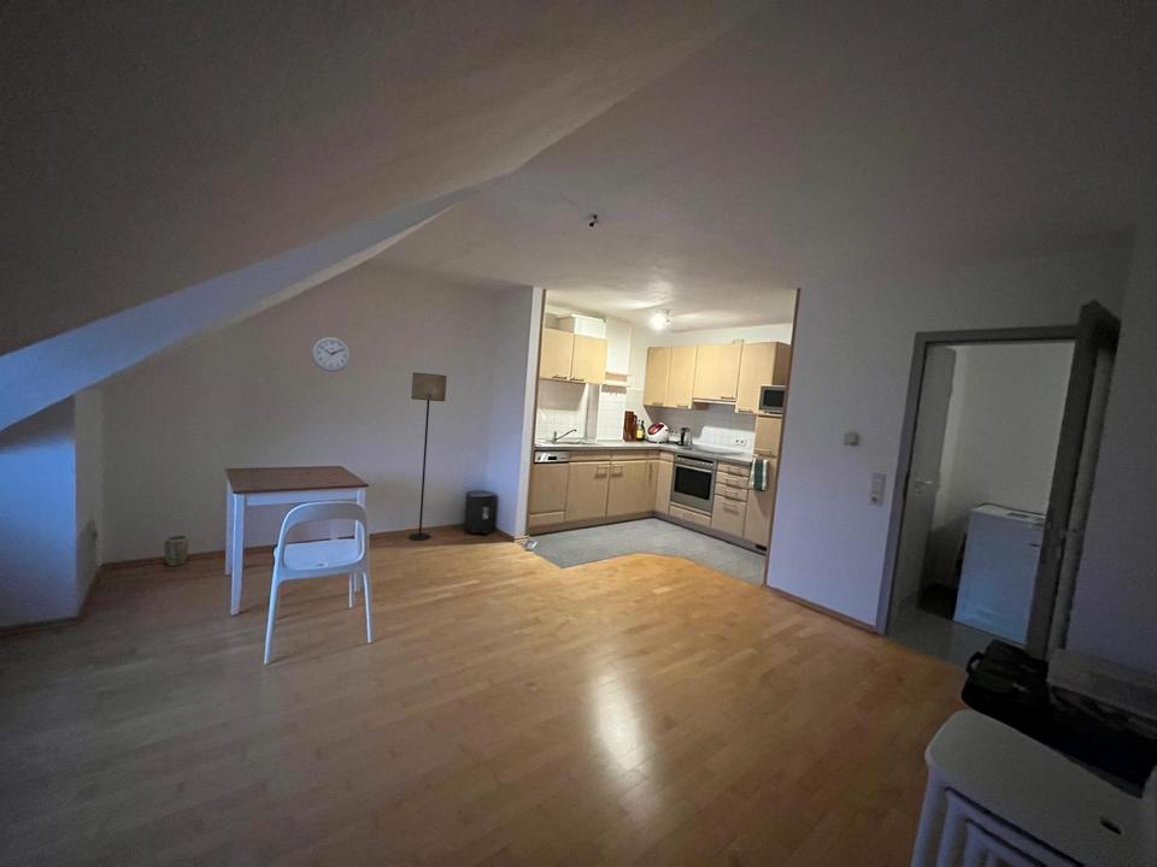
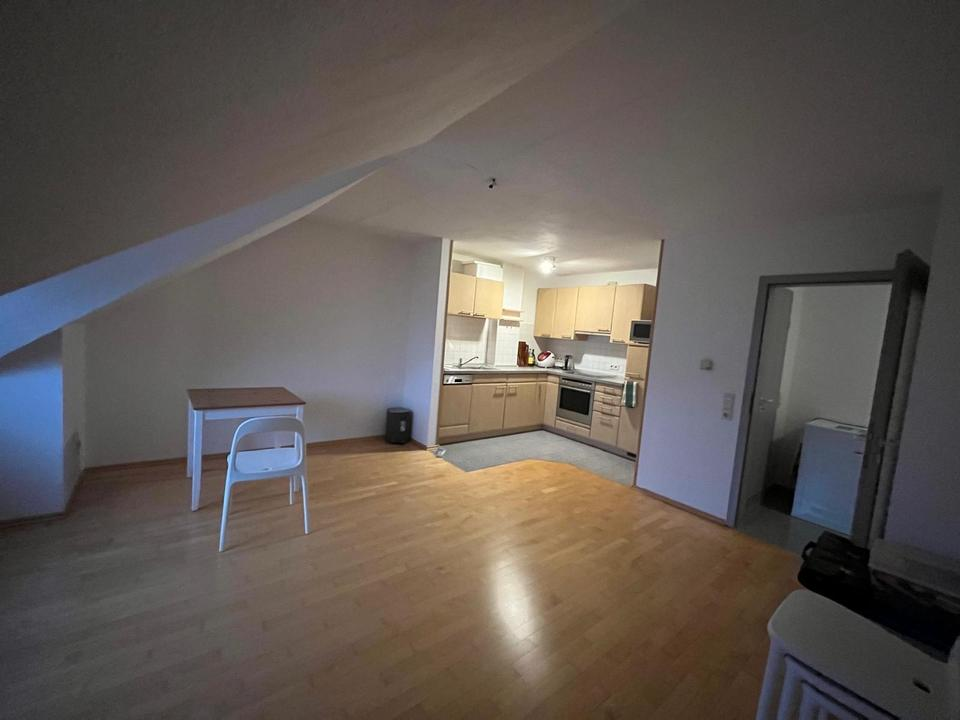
- floor lamp [407,372,448,542]
- wall clock [311,336,351,372]
- plant pot [163,535,189,567]
